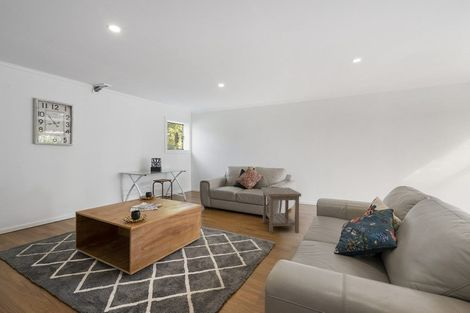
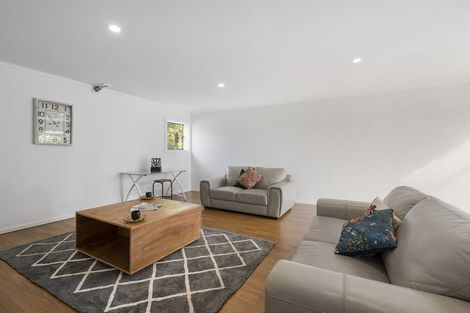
- side table [260,187,302,235]
